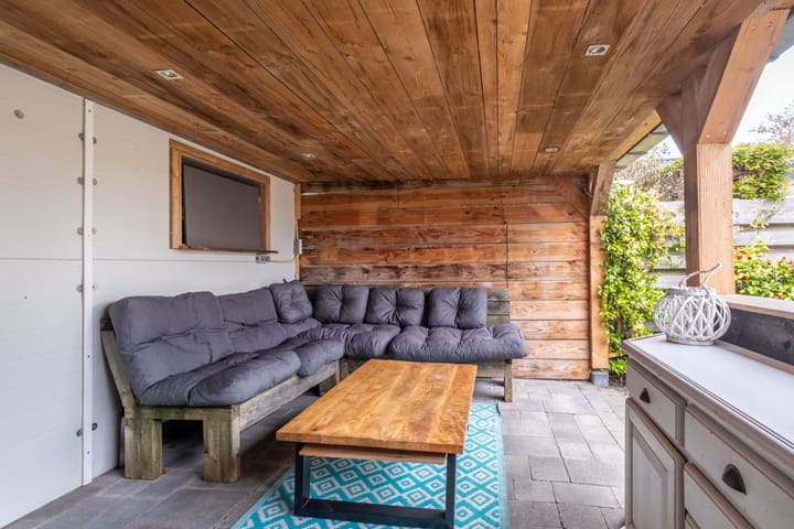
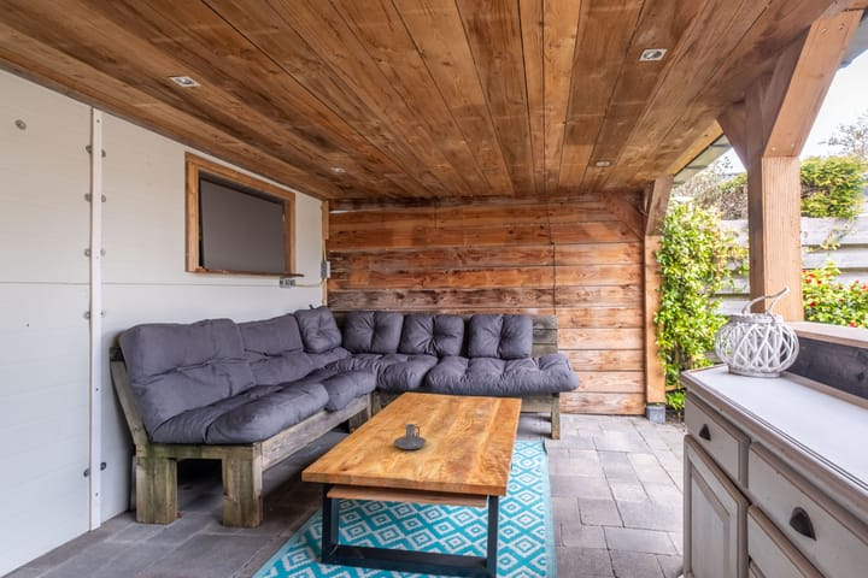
+ candle holder [393,423,428,450]
